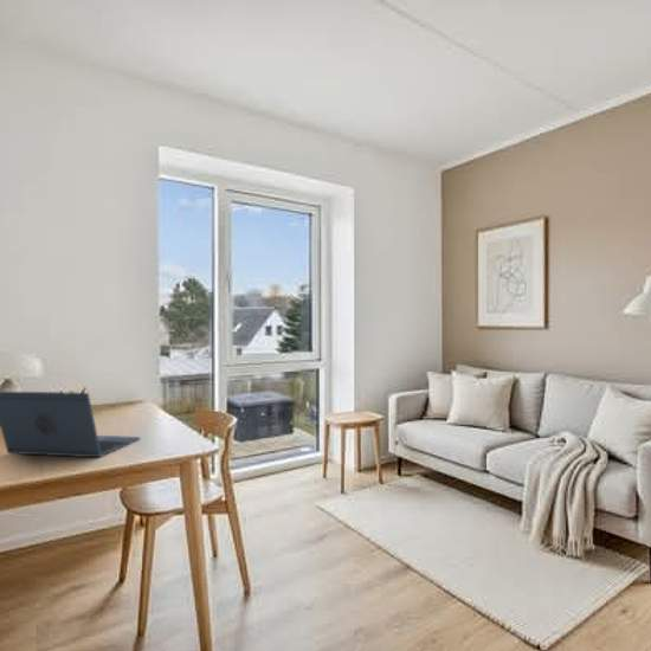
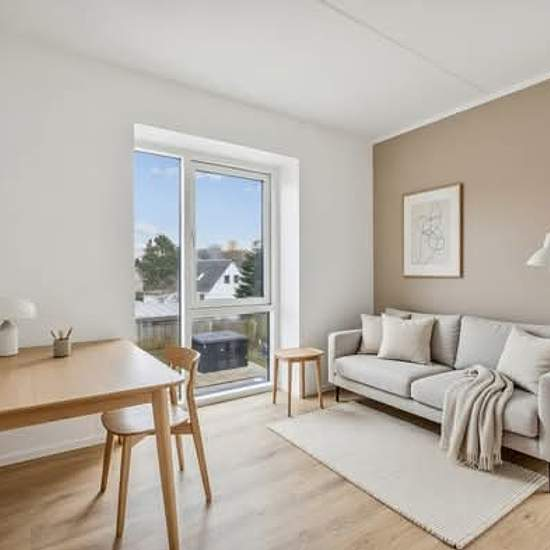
- laptop [0,391,141,458]
